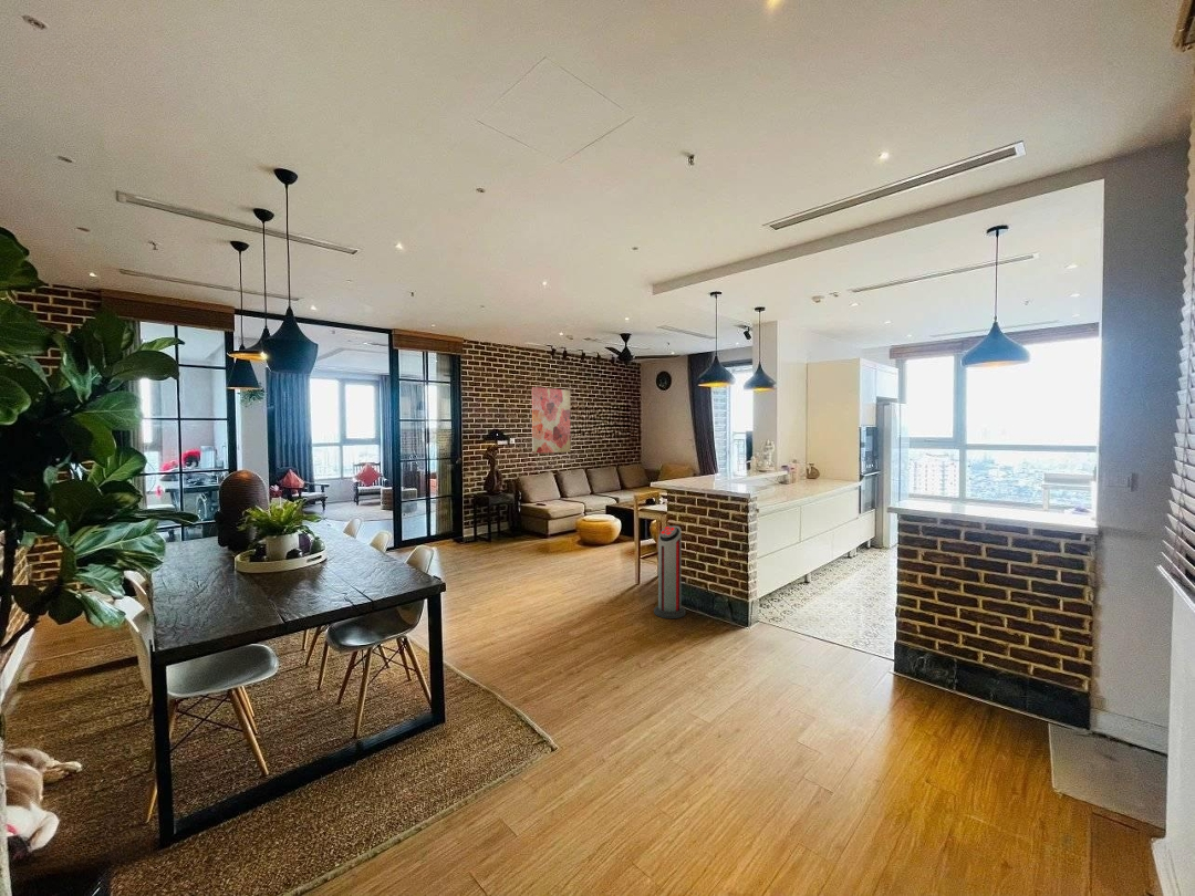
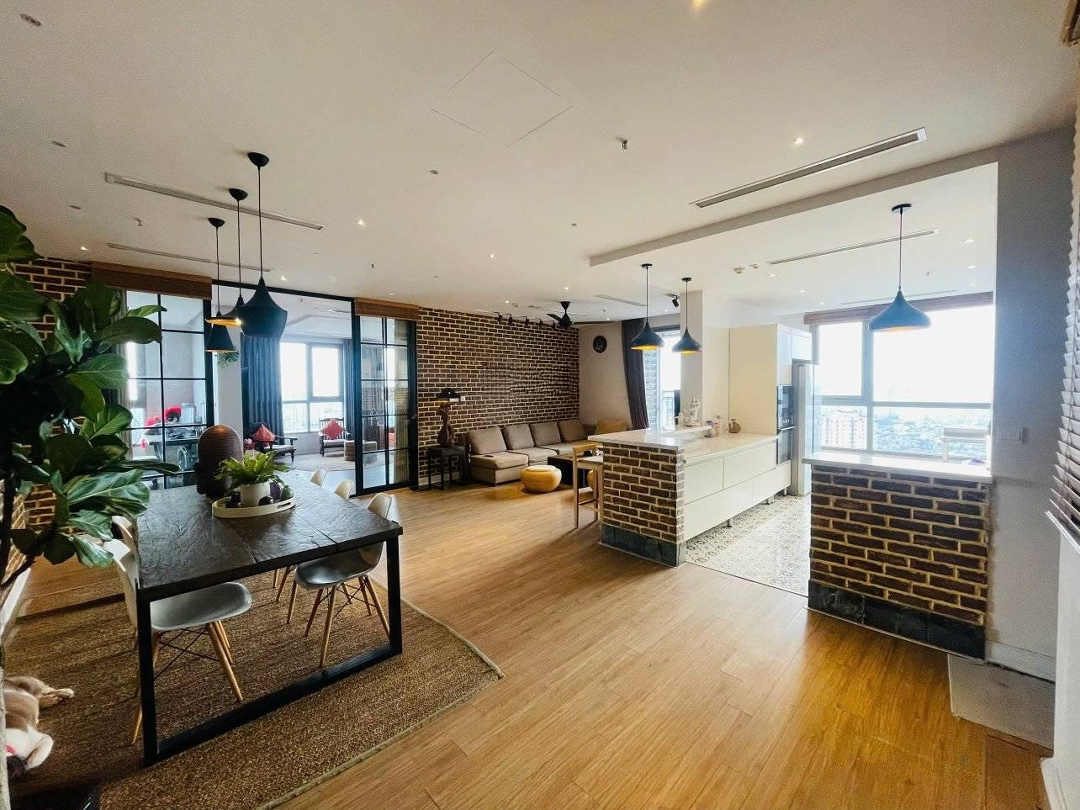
- air purifier [653,525,686,619]
- wall art [531,386,572,455]
